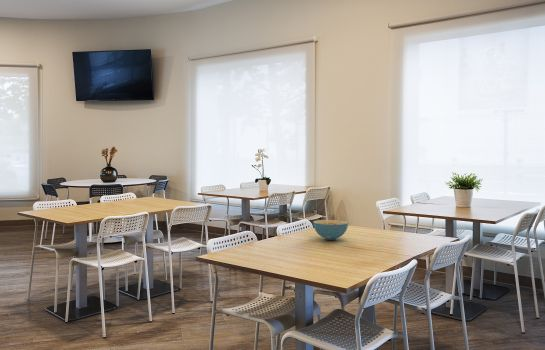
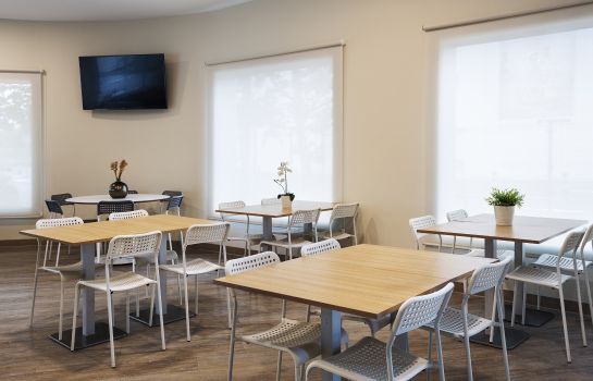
- cereal bowl [312,219,349,241]
